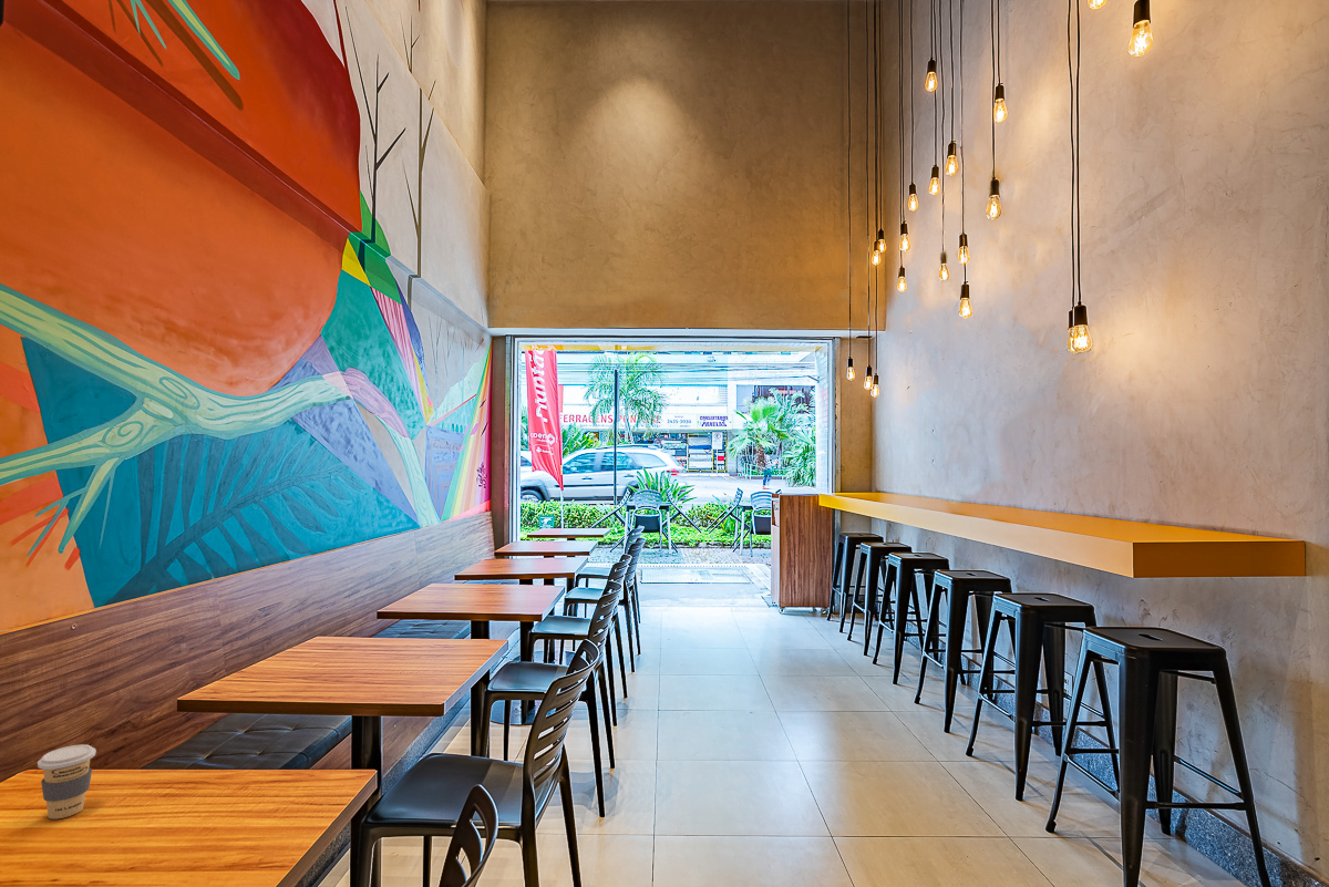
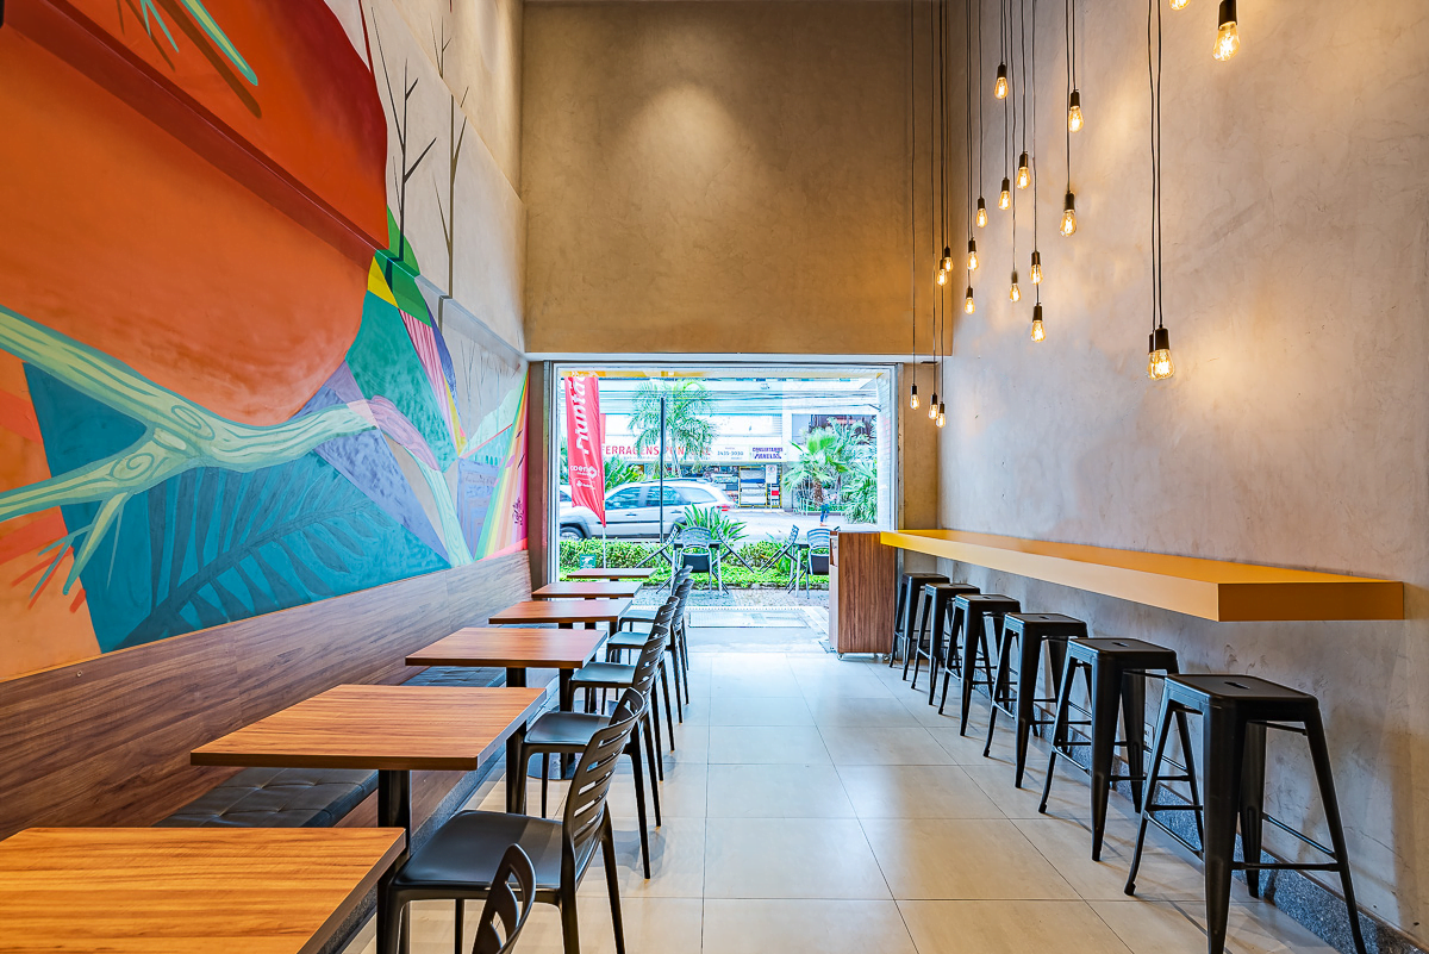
- coffee cup [37,744,97,821]
